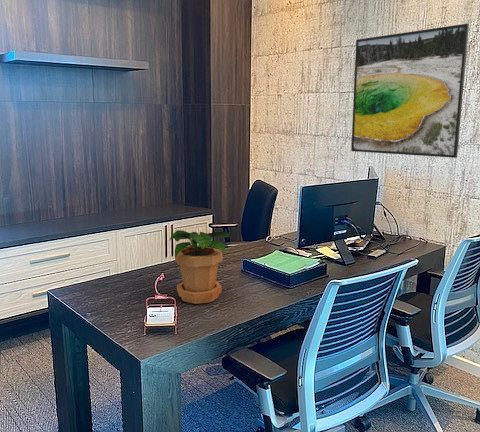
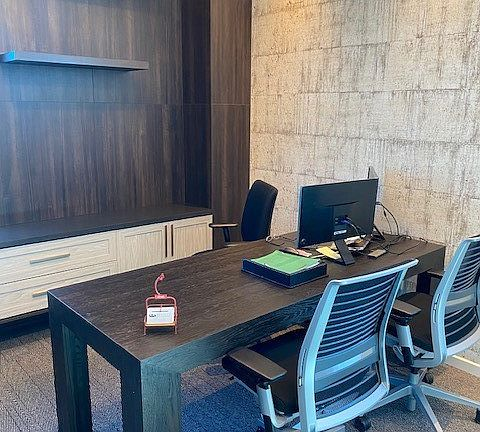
- potted plant [169,229,234,305]
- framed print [350,23,470,159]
